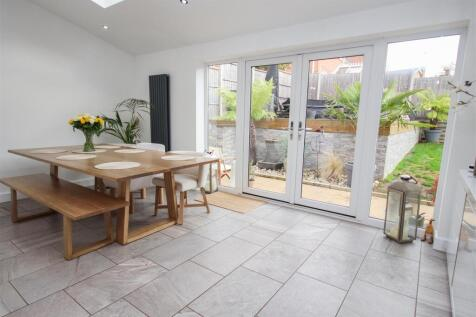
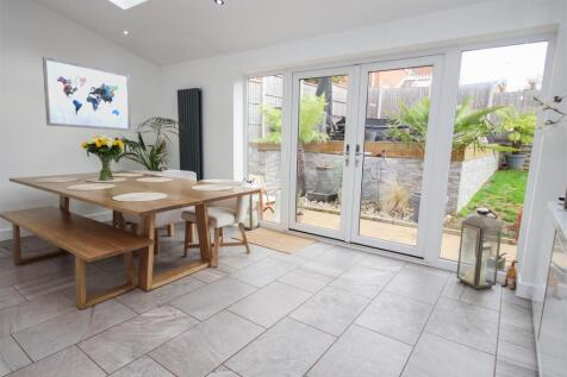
+ wall art [42,55,132,132]
